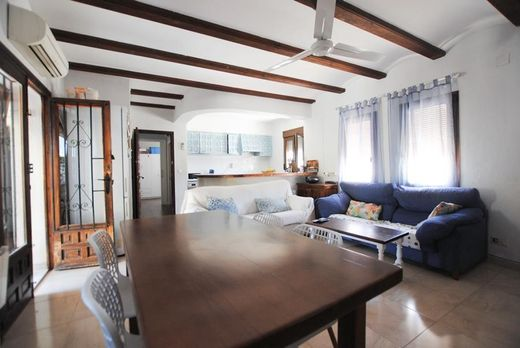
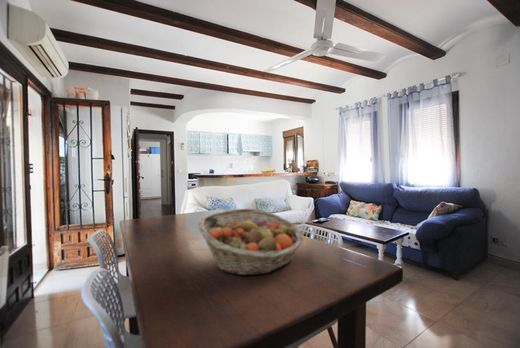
+ fruit basket [197,208,304,276]
